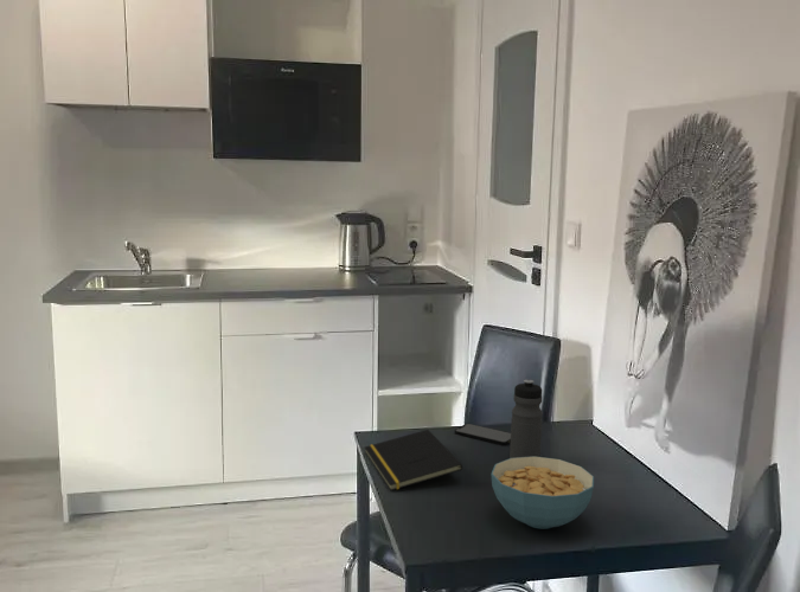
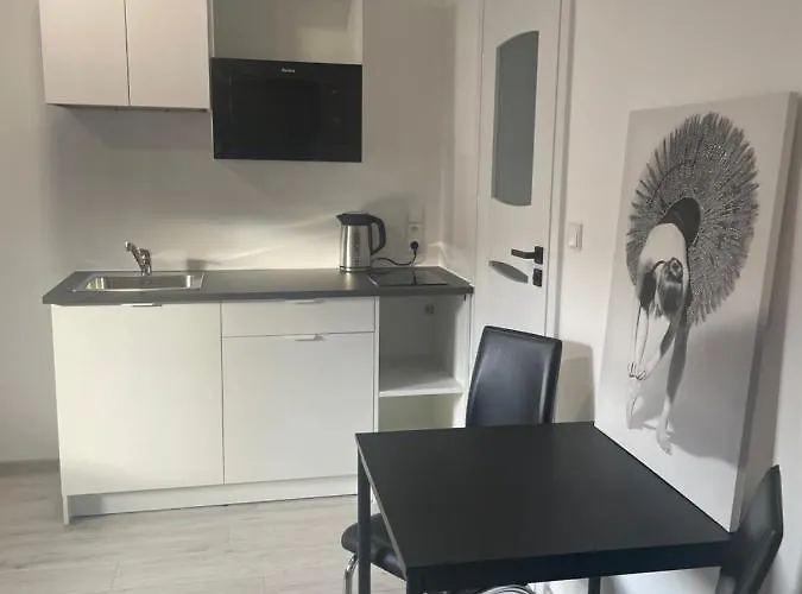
- notepad [364,429,463,491]
- smartphone [454,423,511,445]
- water bottle [508,379,544,458]
- cereal bowl [489,456,595,530]
